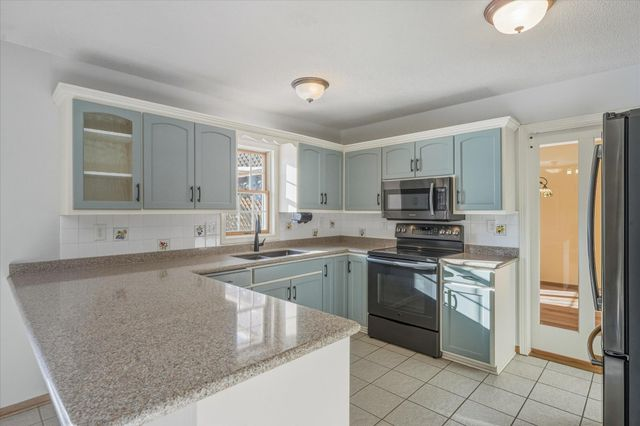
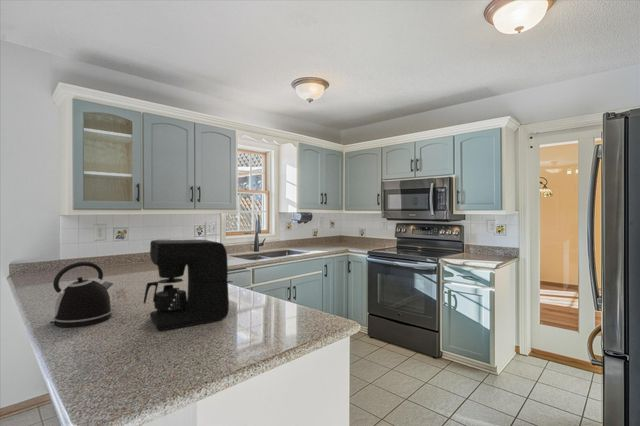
+ coffee maker [143,239,230,332]
+ kettle [49,261,114,328]
